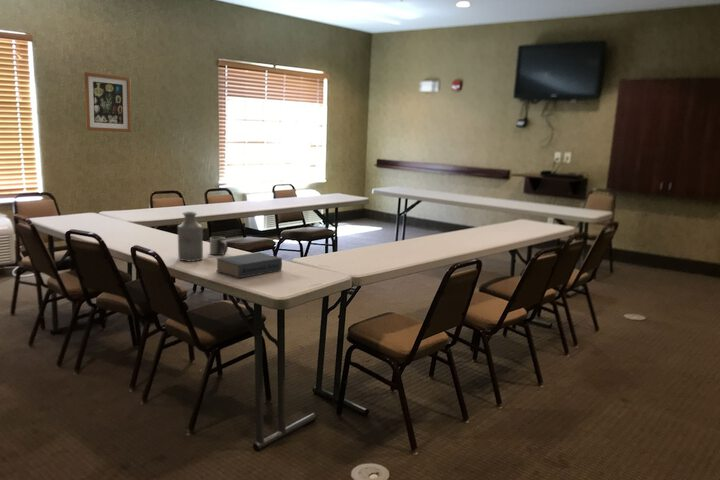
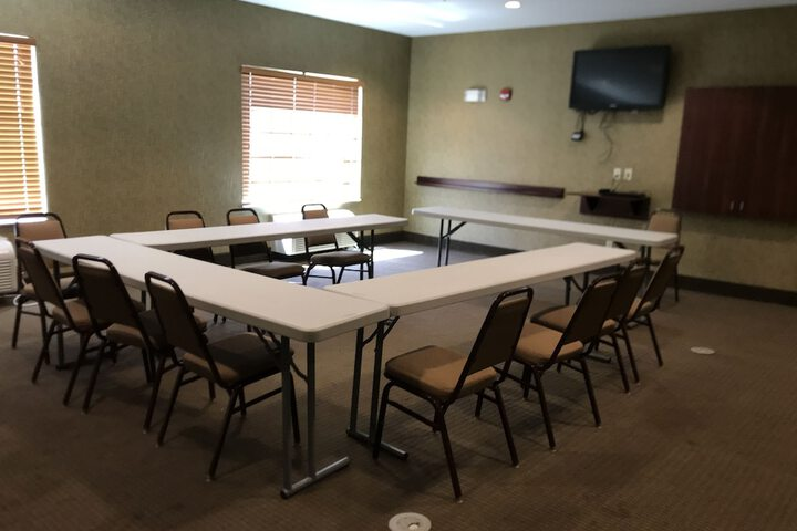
- mug [209,236,229,256]
- book [215,251,283,279]
- wall art [83,71,132,133]
- bottle [177,211,204,262]
